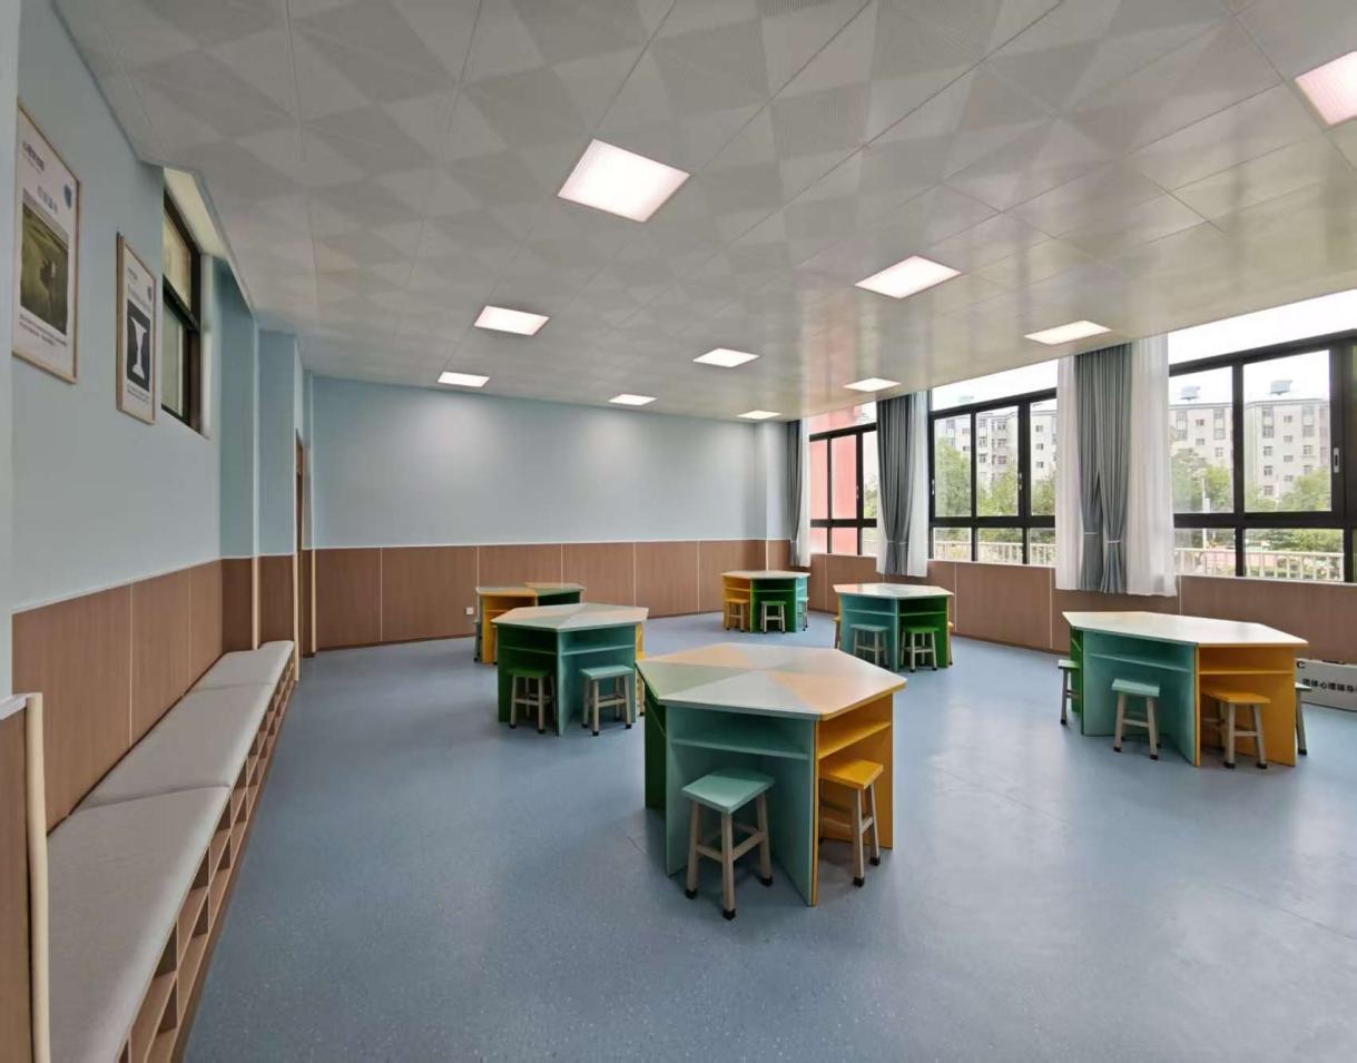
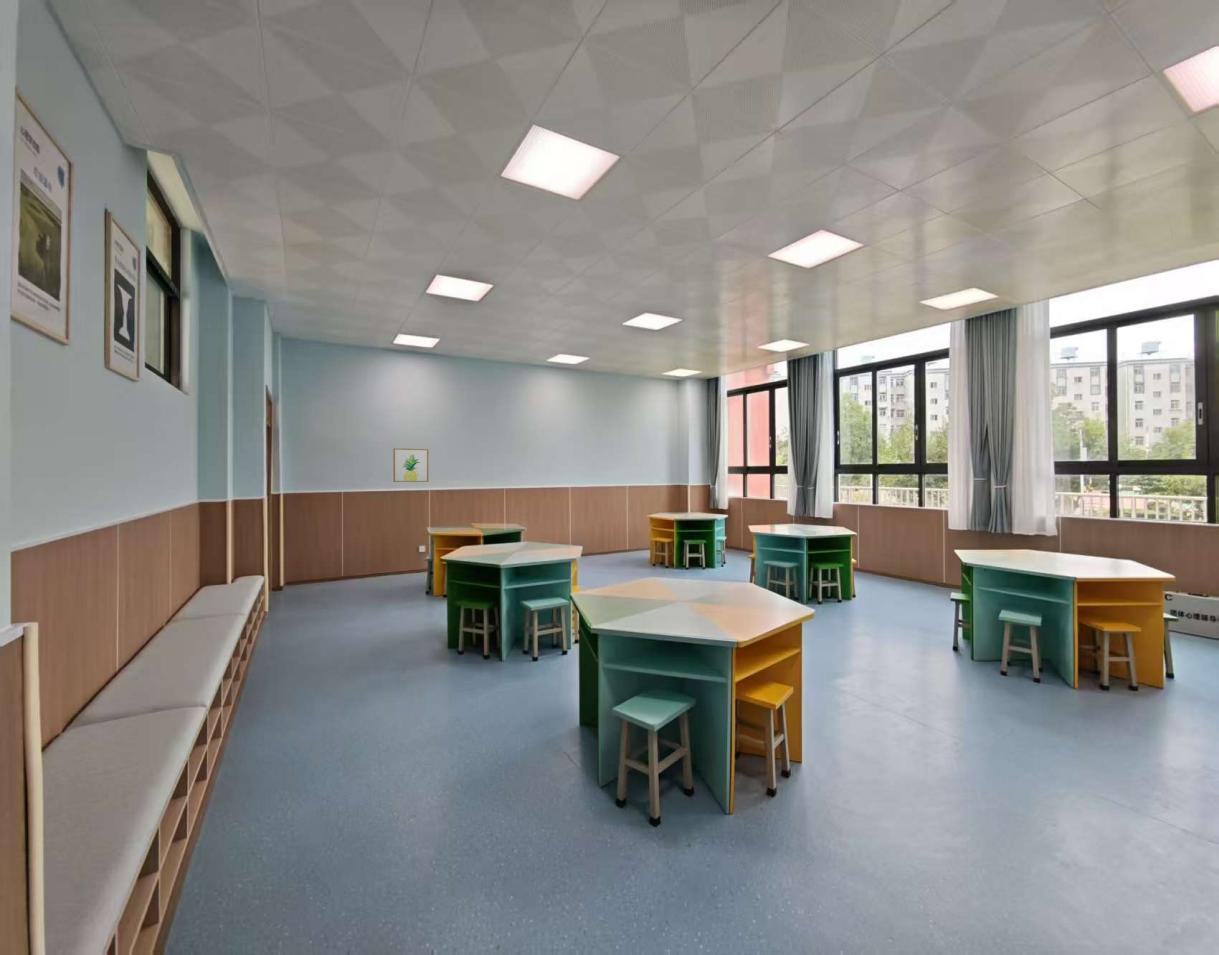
+ wall art [392,447,429,483]
